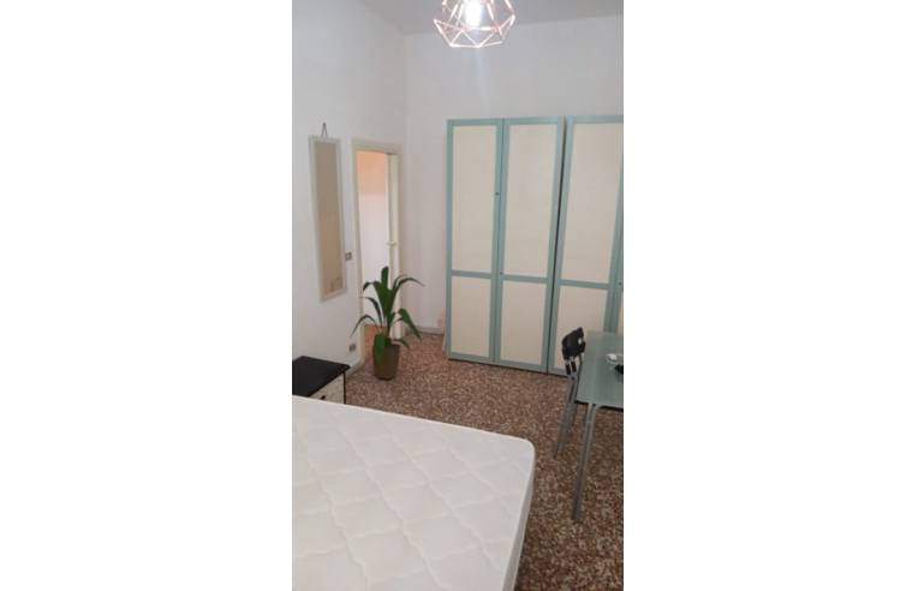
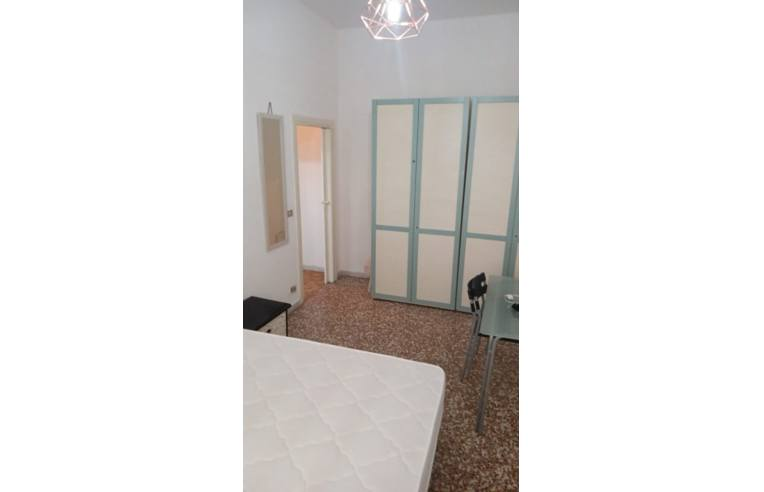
- house plant [348,264,425,381]
